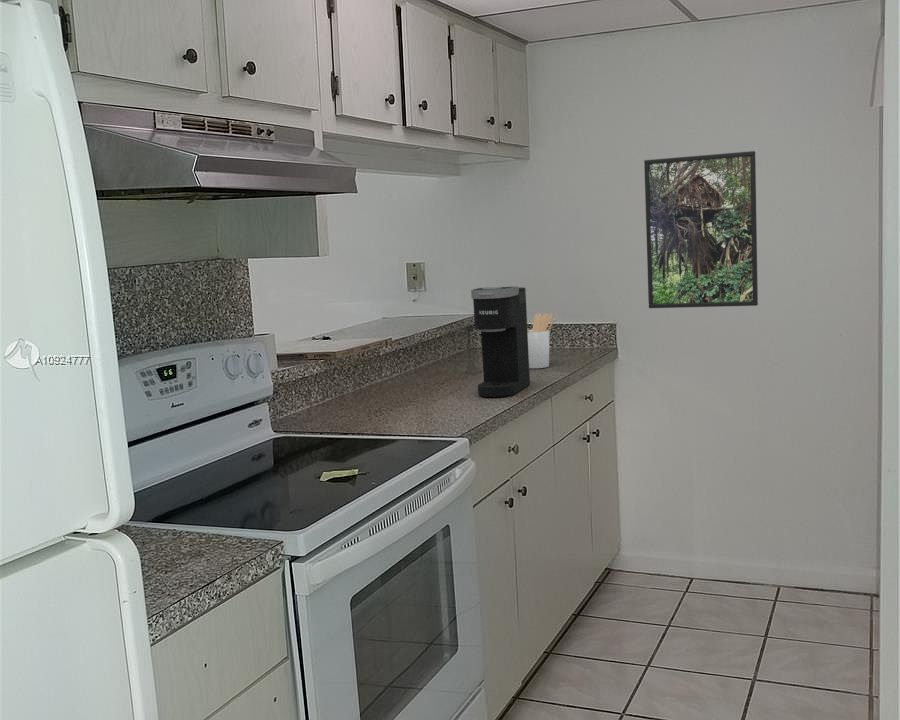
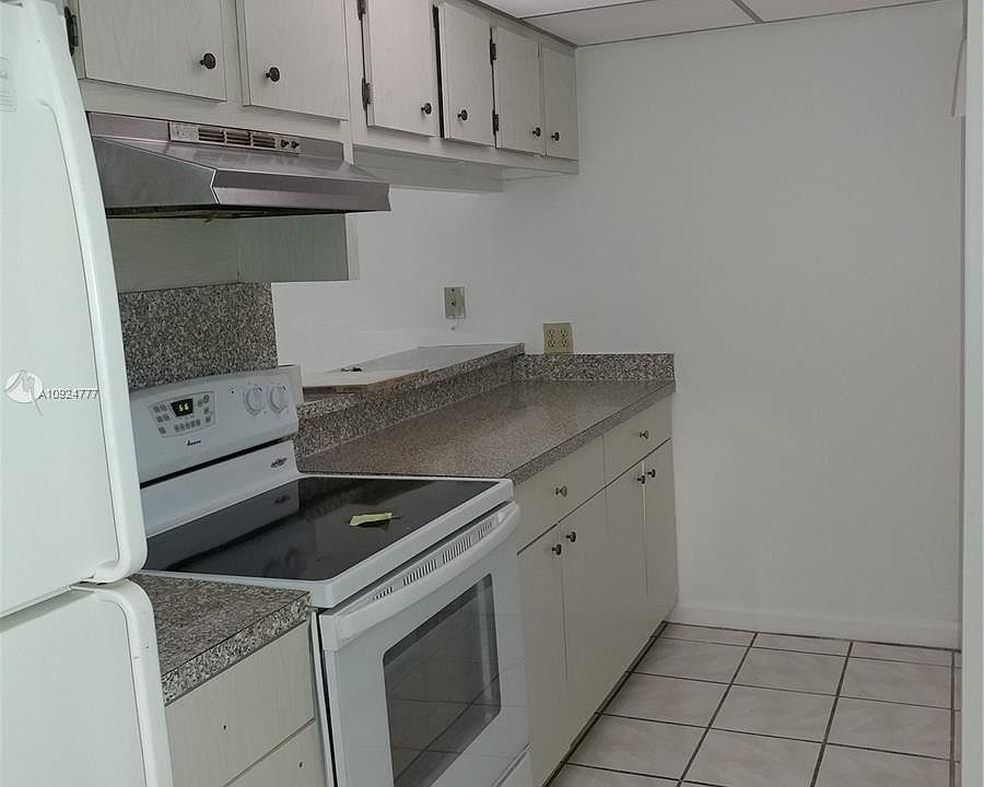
- coffee maker [470,285,531,398]
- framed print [643,150,759,309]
- utensil holder [527,312,556,369]
